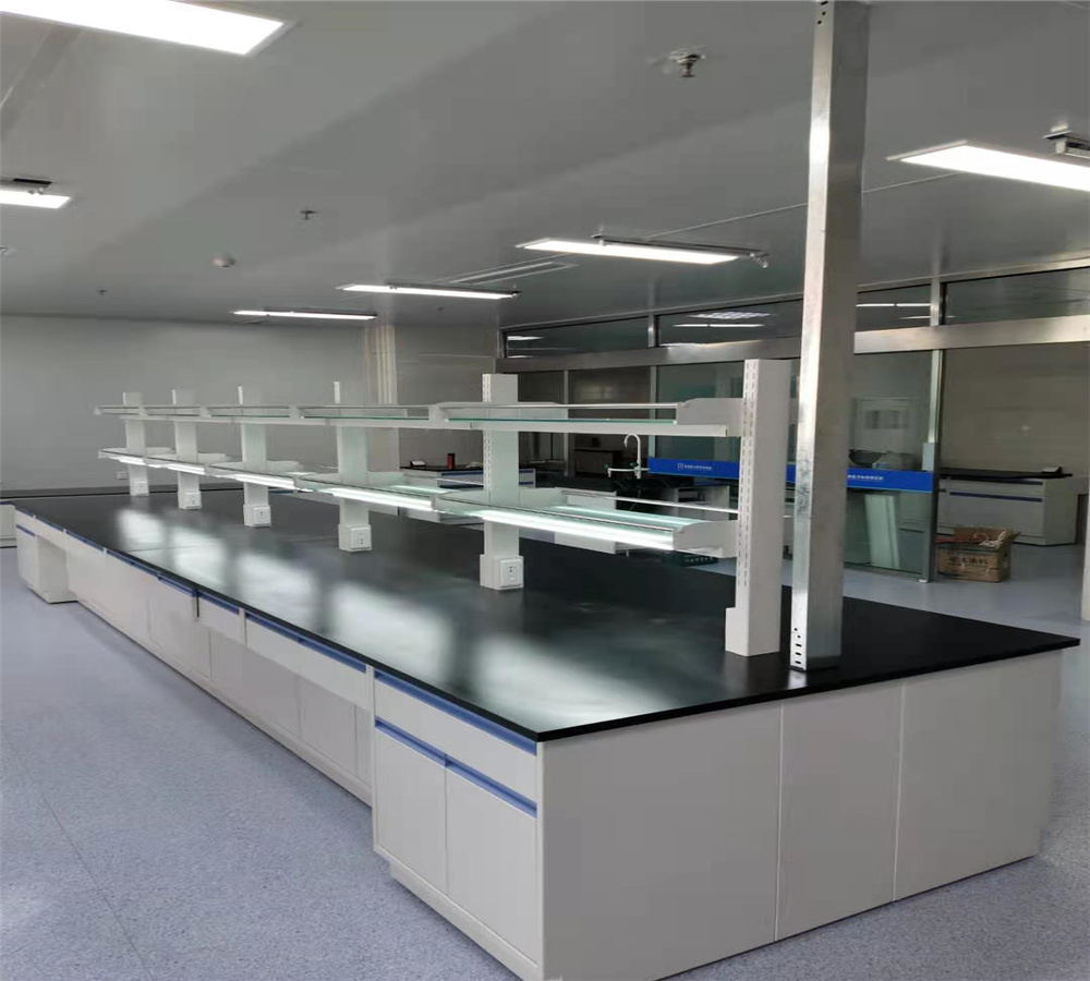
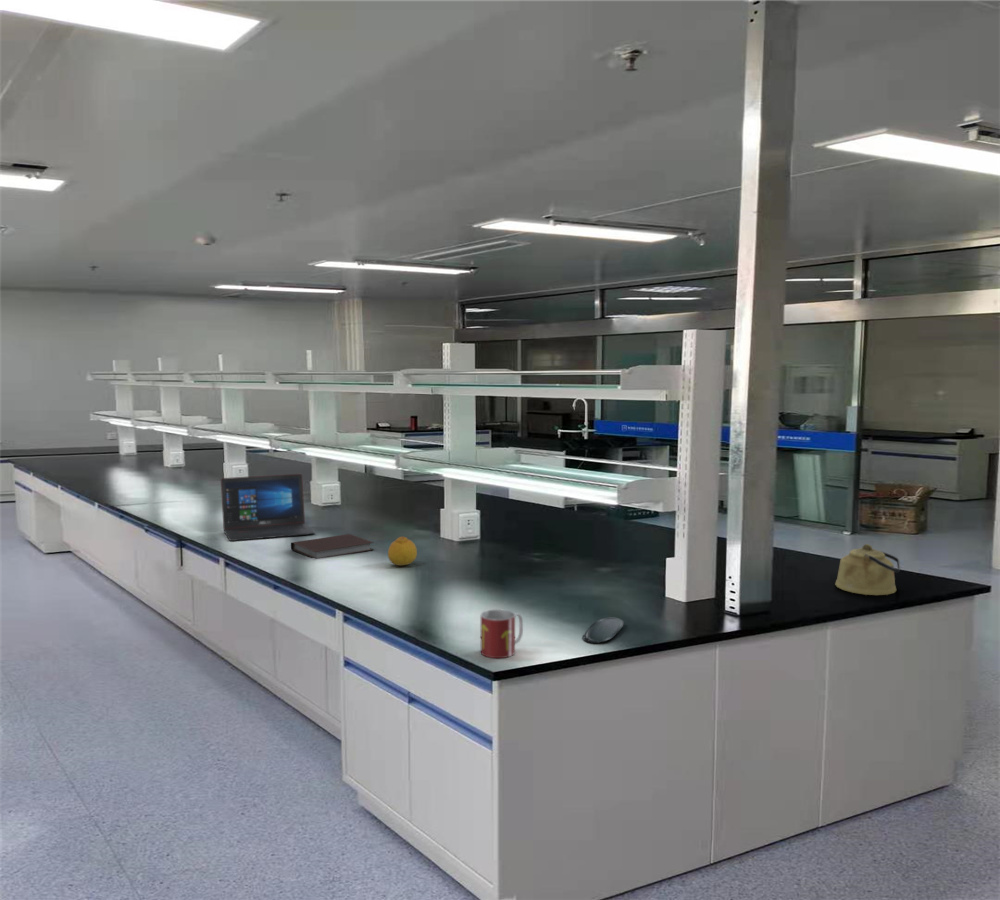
+ mug [480,608,524,659]
+ kettle [834,543,902,596]
+ laptop [220,473,316,542]
+ fruit [387,536,418,567]
+ oval tray [582,616,624,643]
+ notebook [290,533,375,560]
